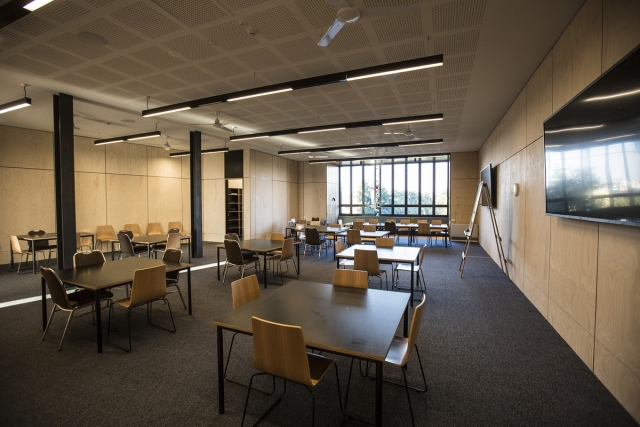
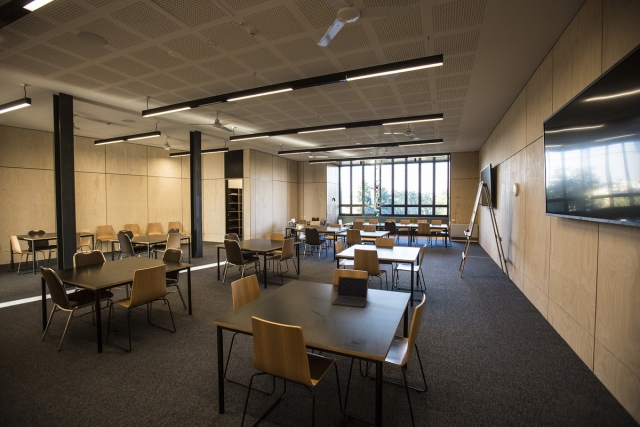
+ laptop computer [331,276,369,308]
